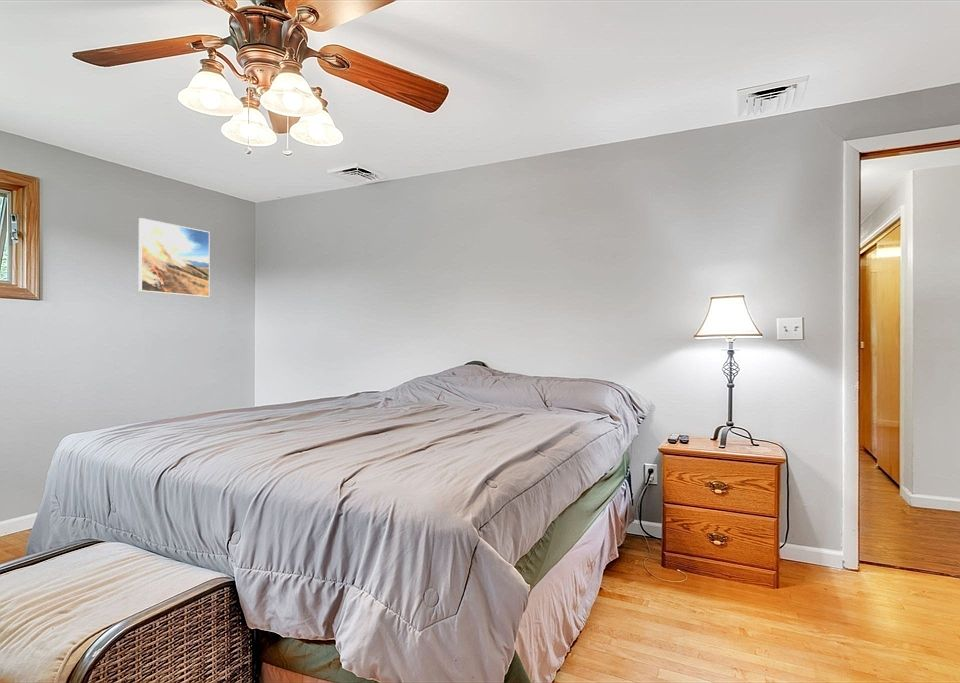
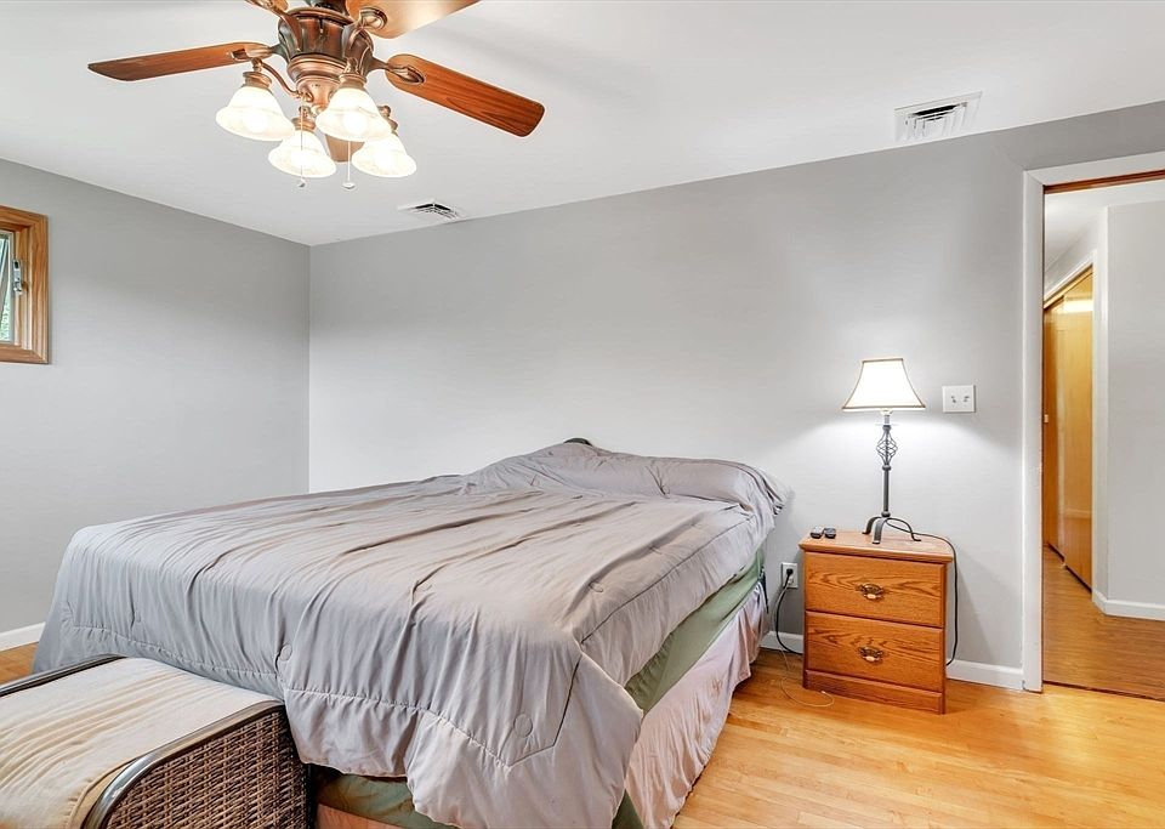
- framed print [138,217,211,298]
